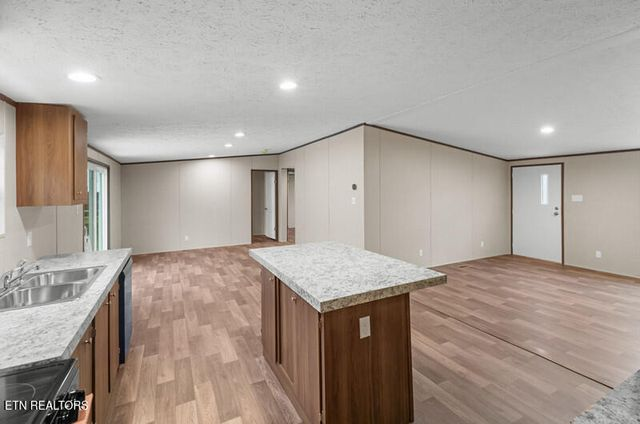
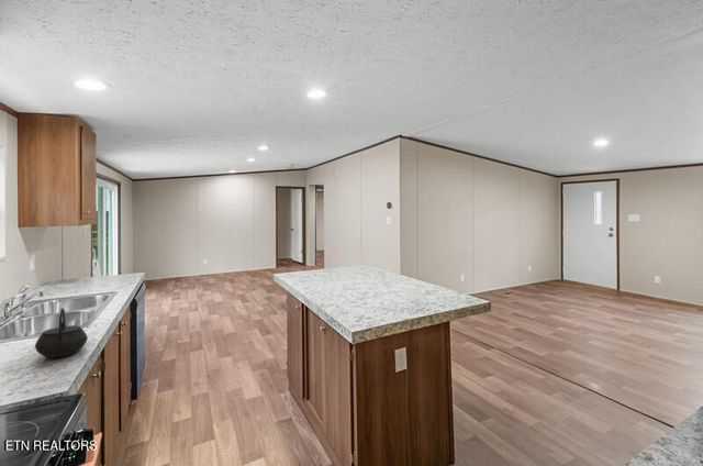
+ kettle [34,307,89,359]
